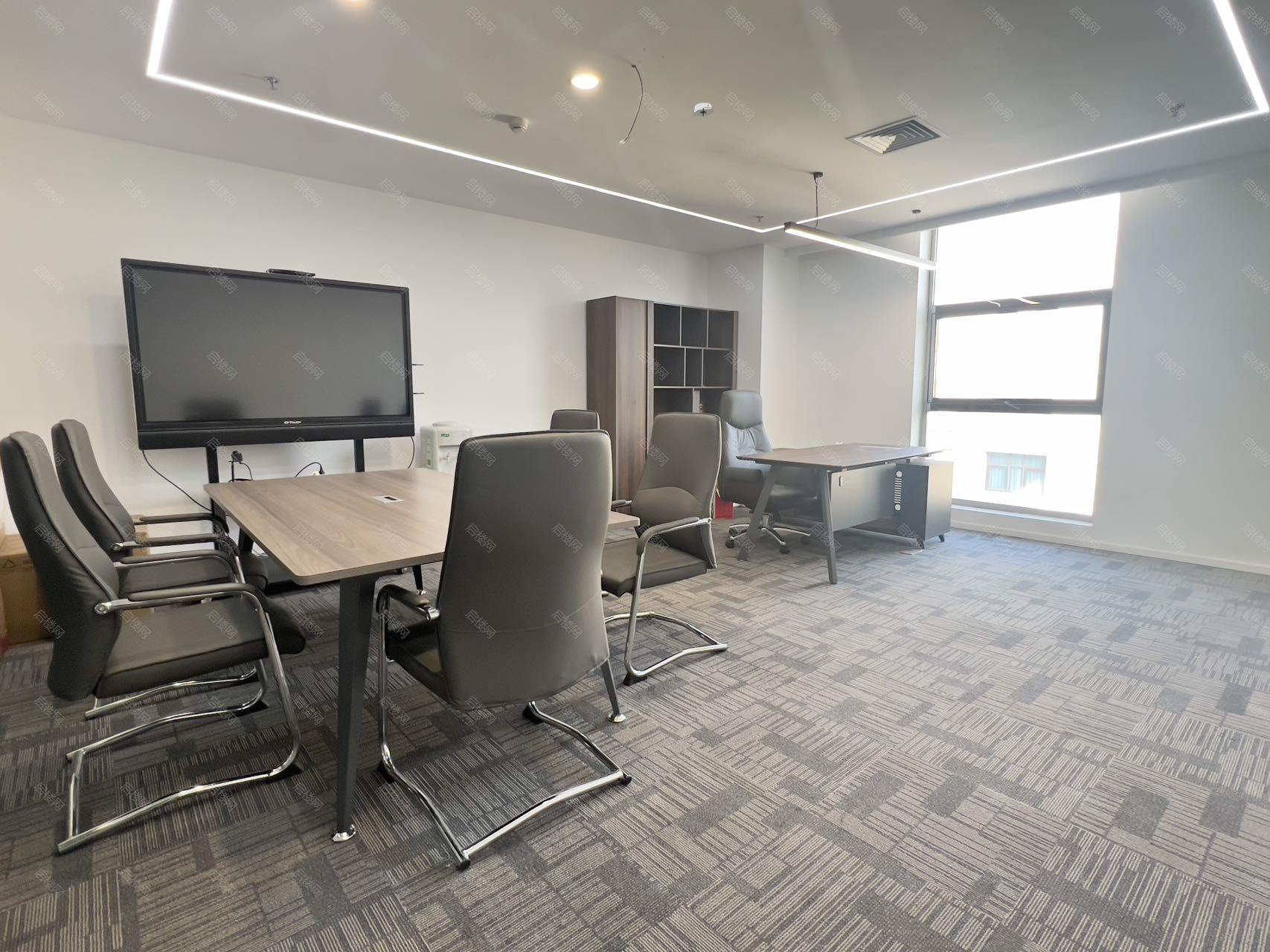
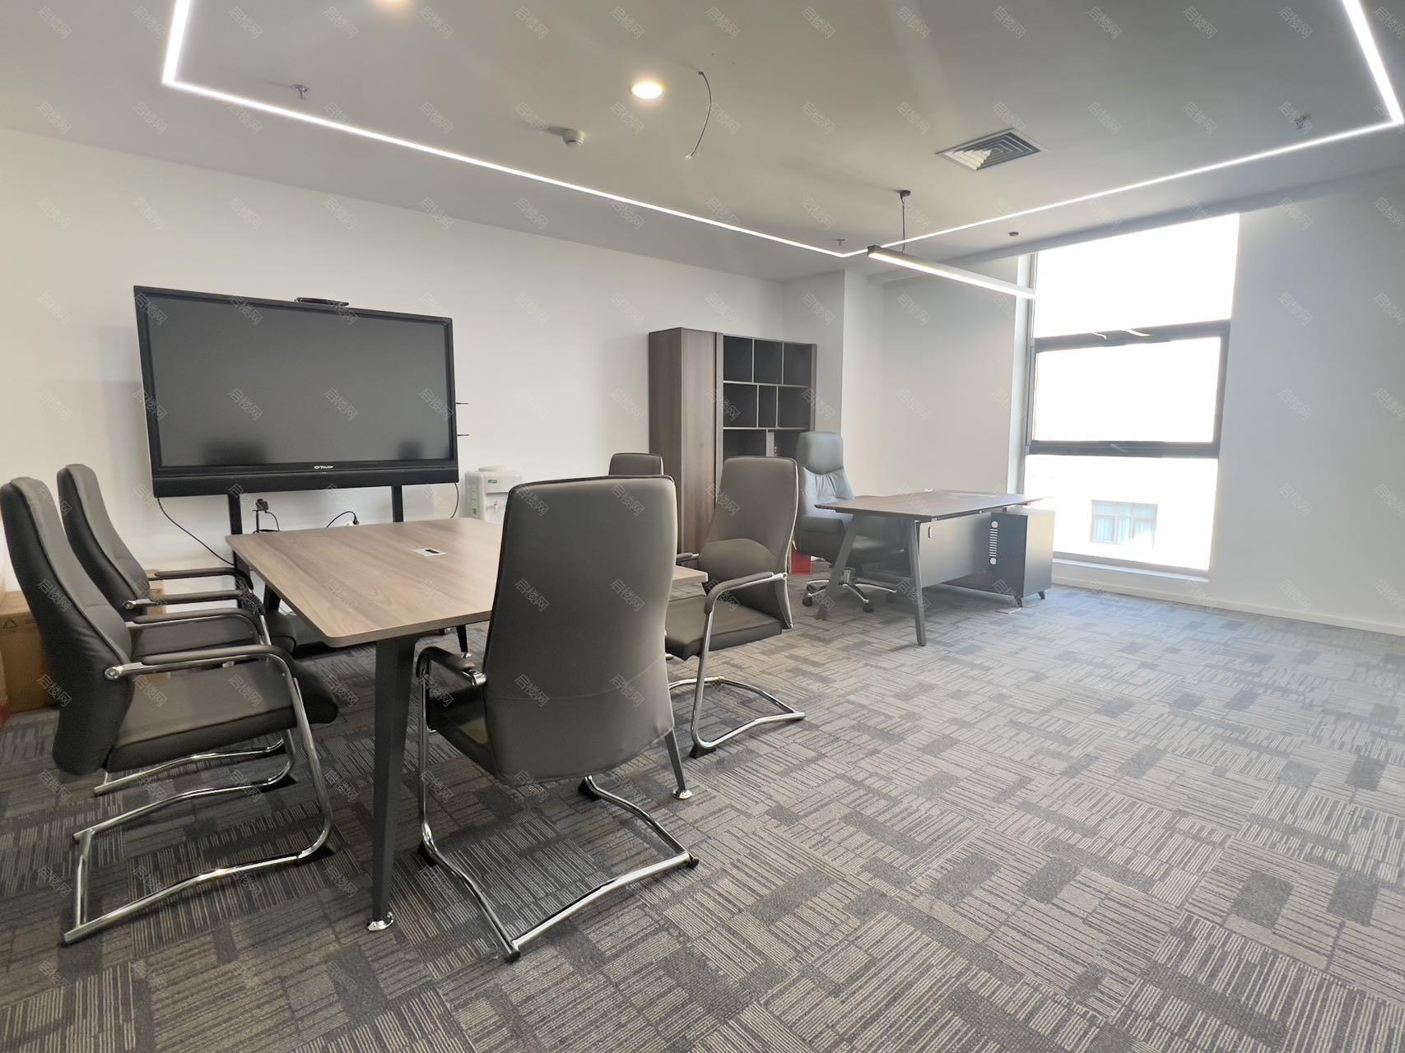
- smoke detector [691,102,714,118]
